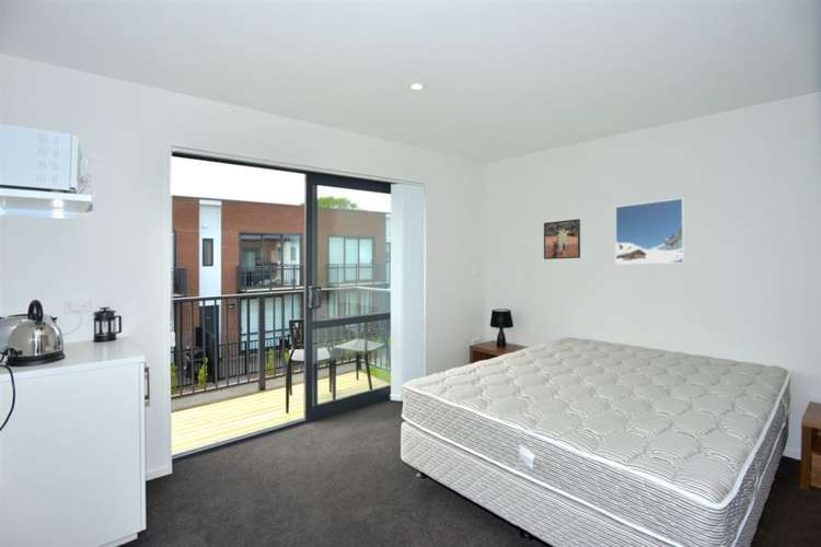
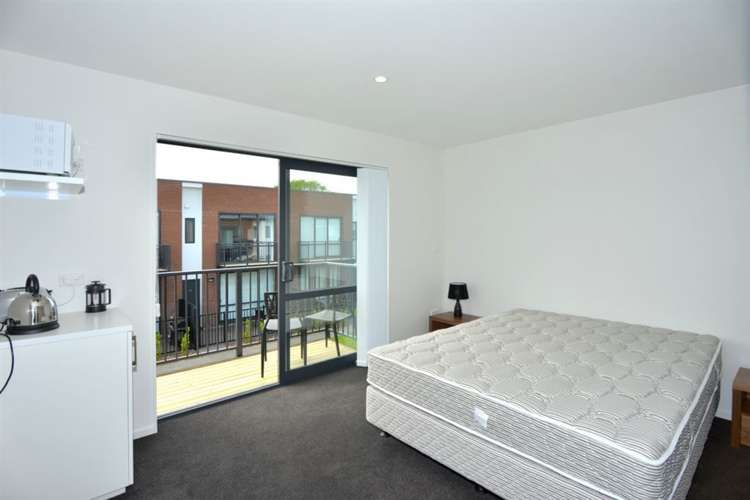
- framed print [614,197,685,266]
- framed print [543,218,581,260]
